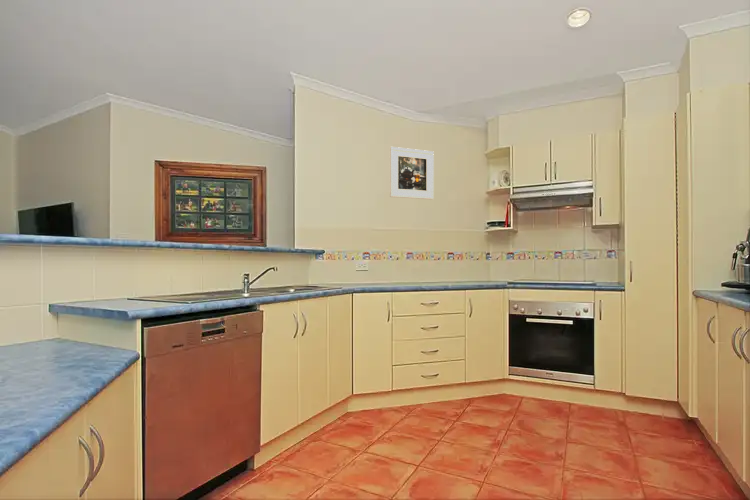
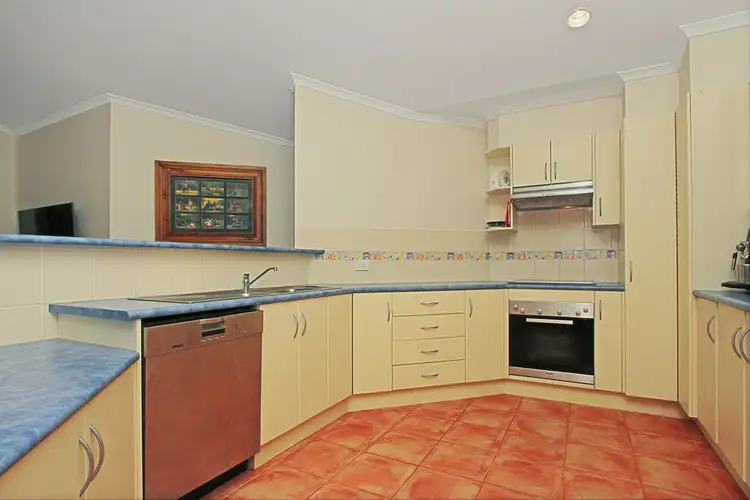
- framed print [389,146,435,200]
